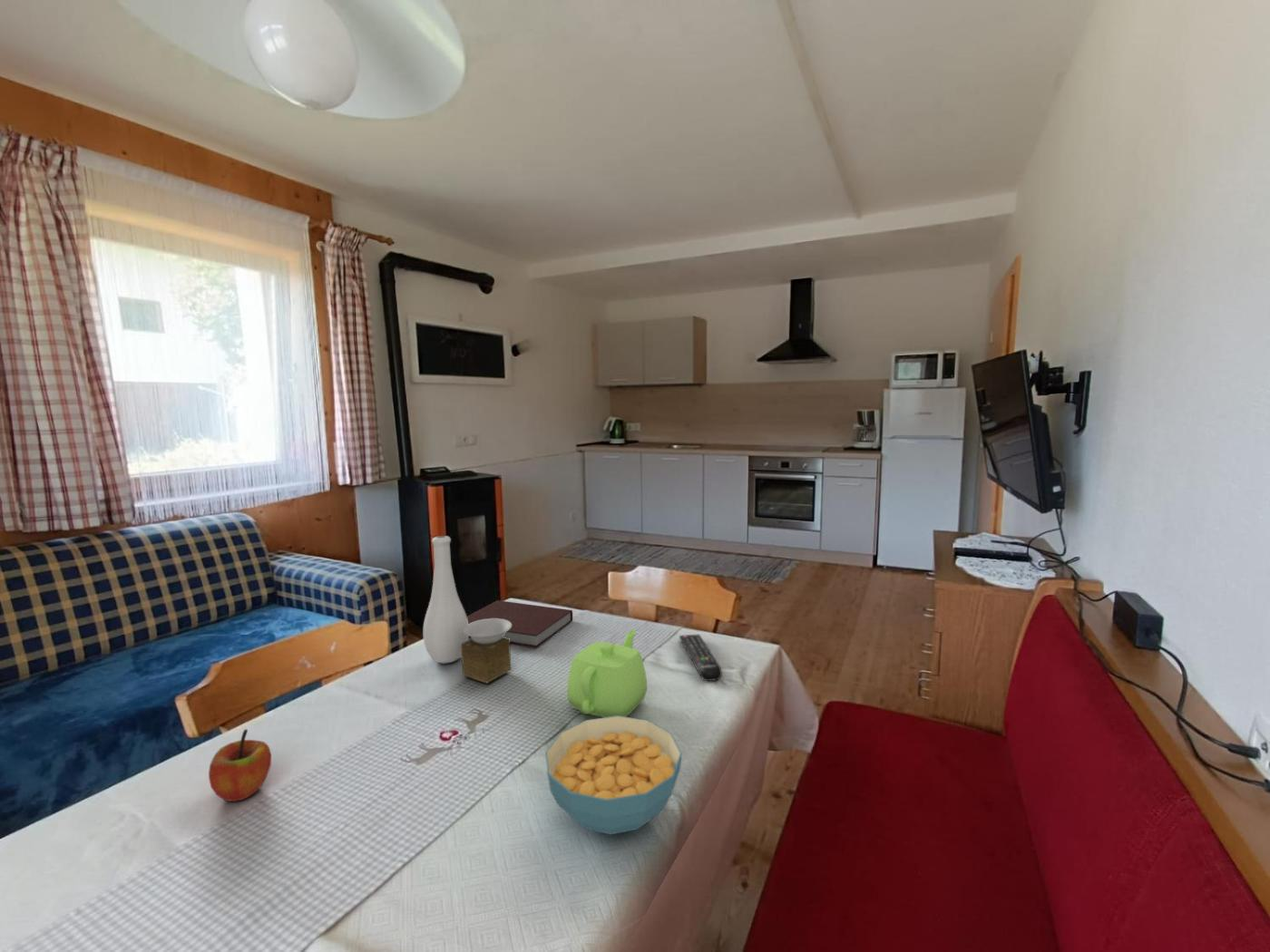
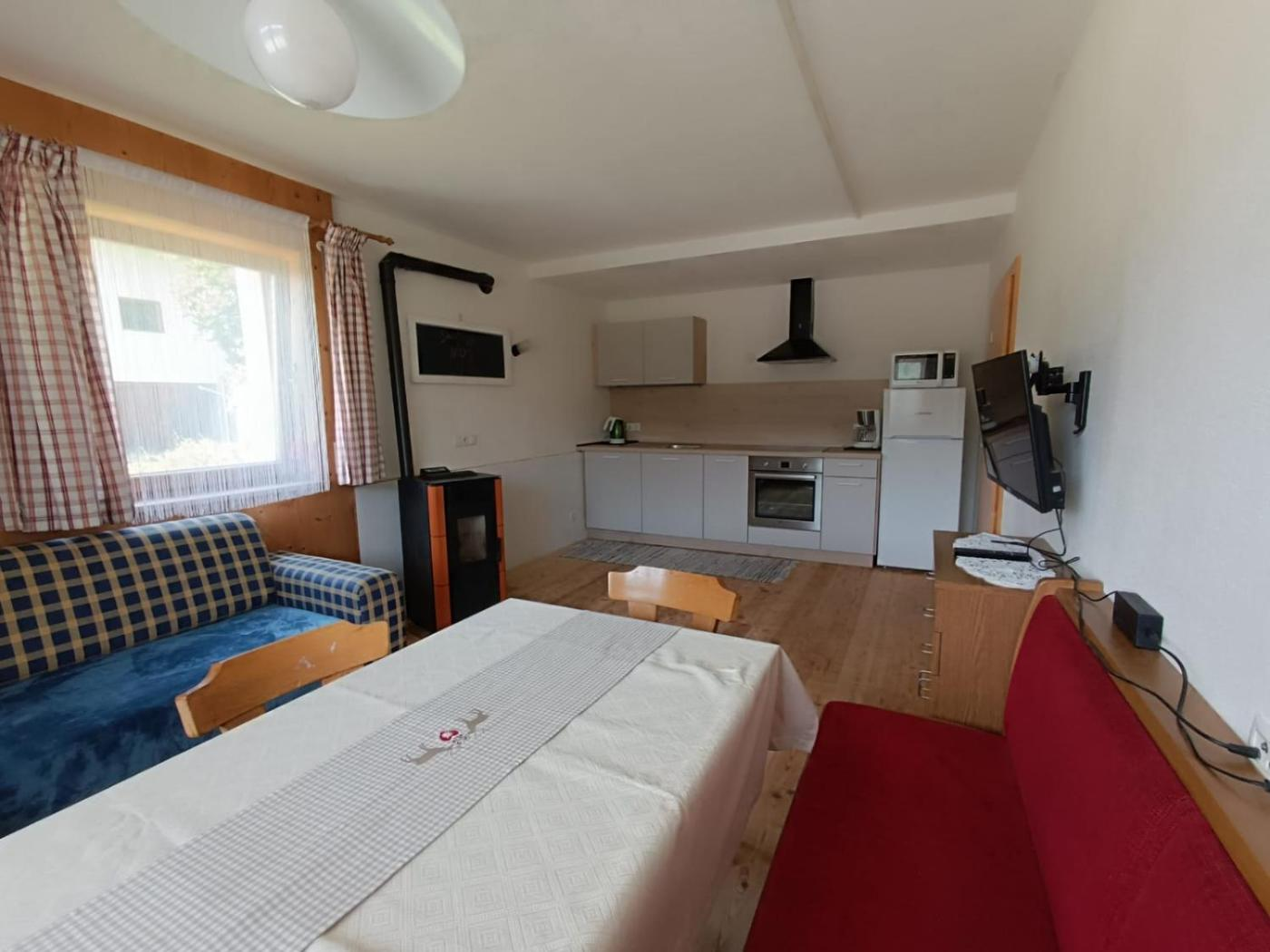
- vase [423,535,512,685]
- cereal bowl [544,715,683,835]
- remote control [679,634,723,682]
- teapot [566,628,648,718]
- notebook [466,599,573,648]
- apple [208,728,272,802]
